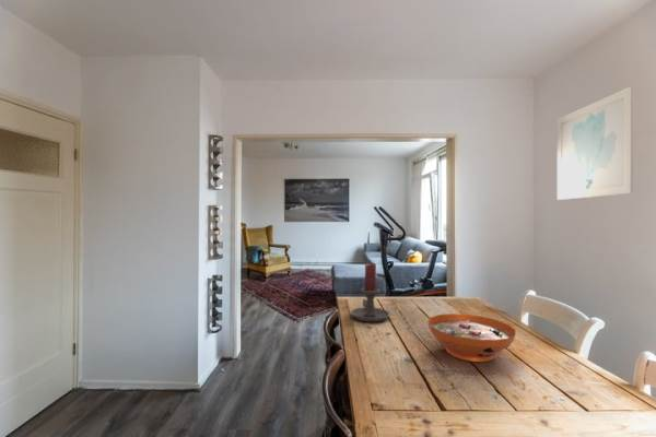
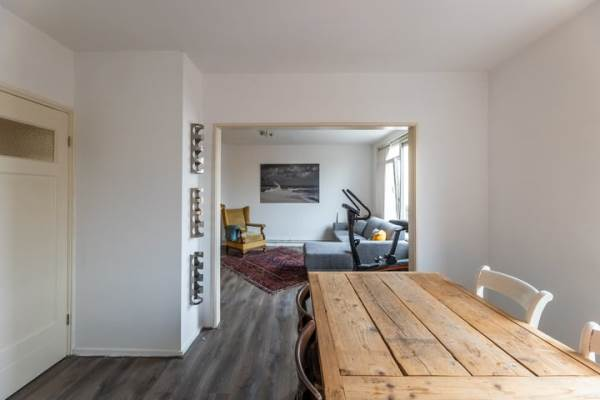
- decorative bowl [426,312,516,363]
- wall art [557,85,634,201]
- candle holder [350,262,390,322]
